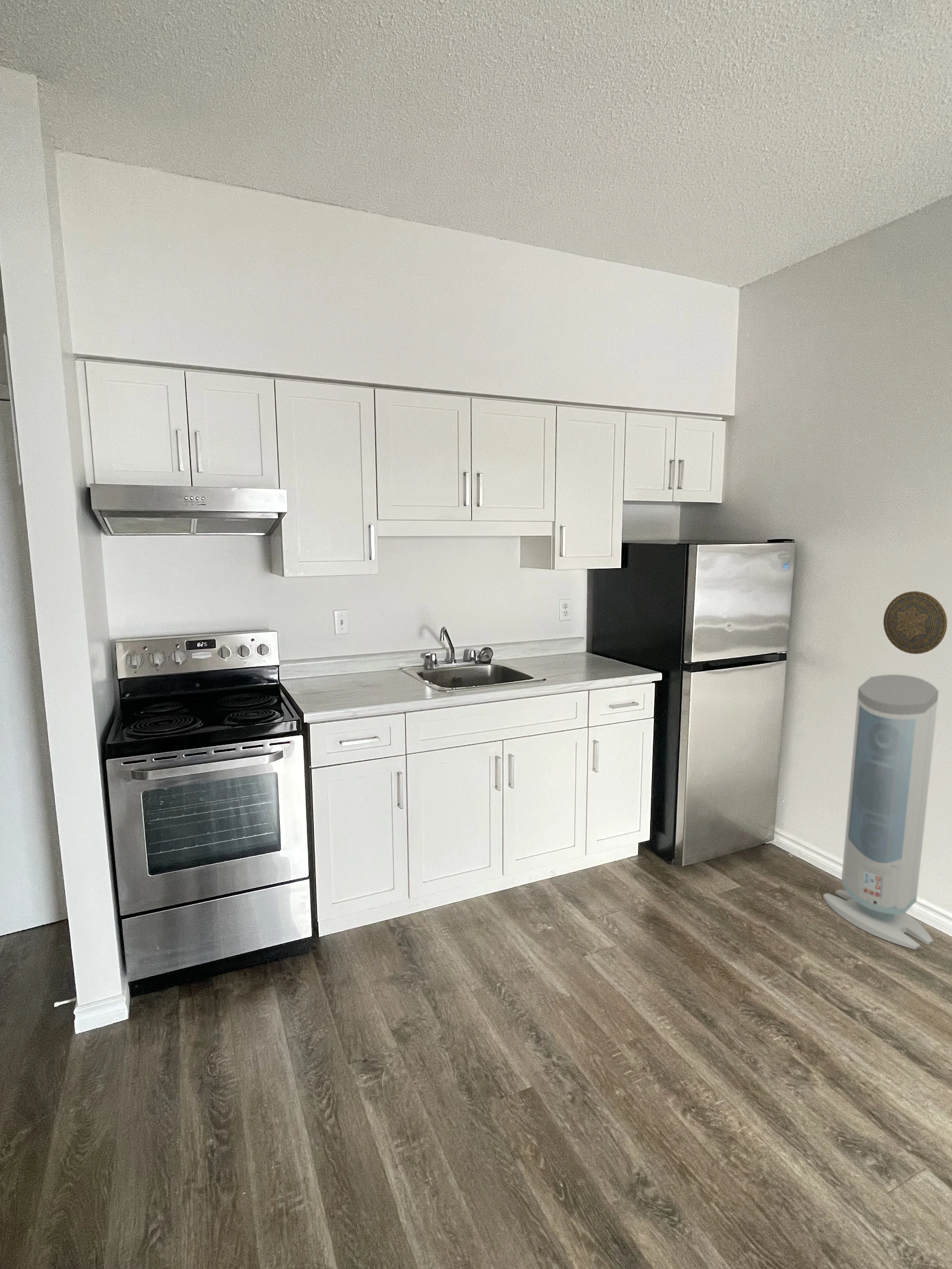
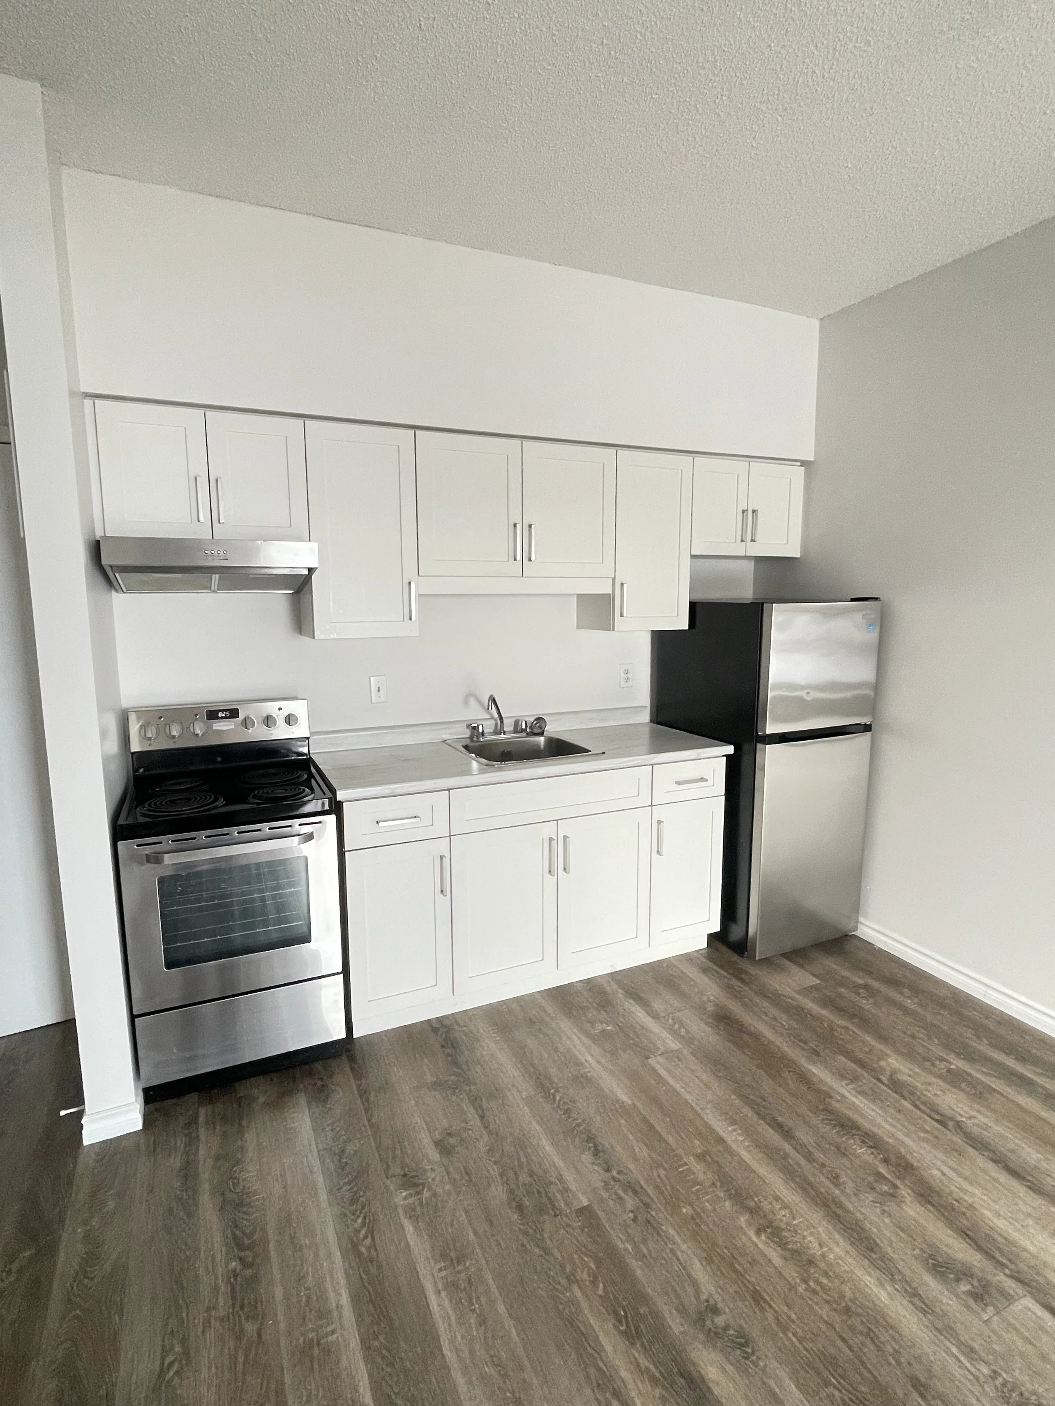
- decorative plate [883,591,947,654]
- air purifier [823,674,939,950]
